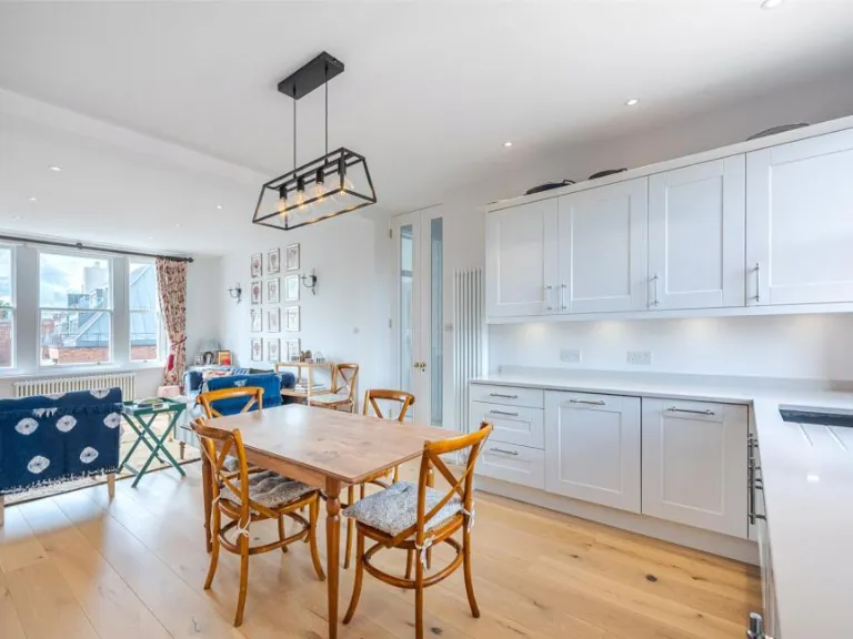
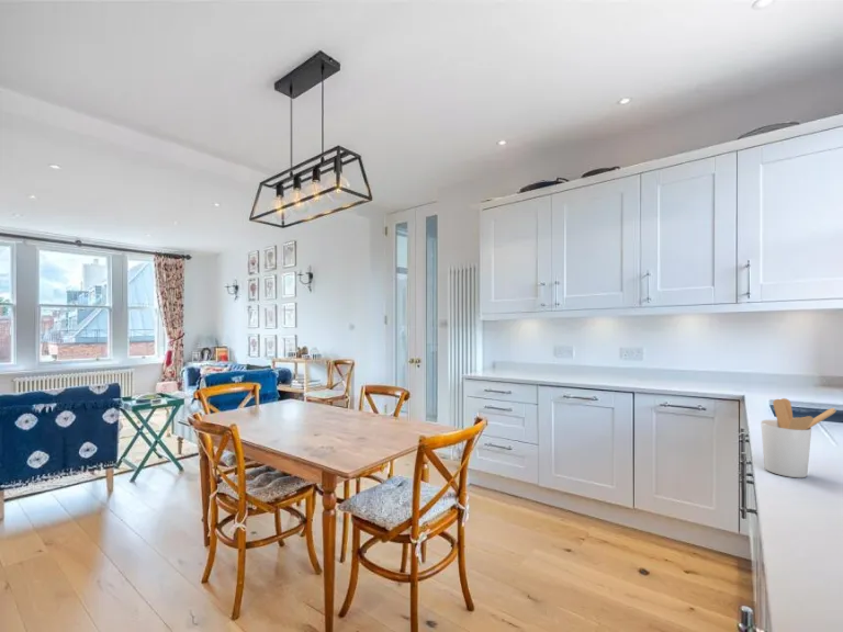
+ utensil holder [760,397,838,478]
